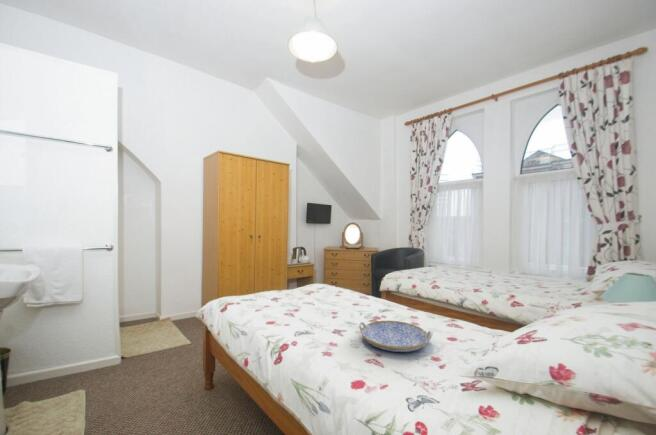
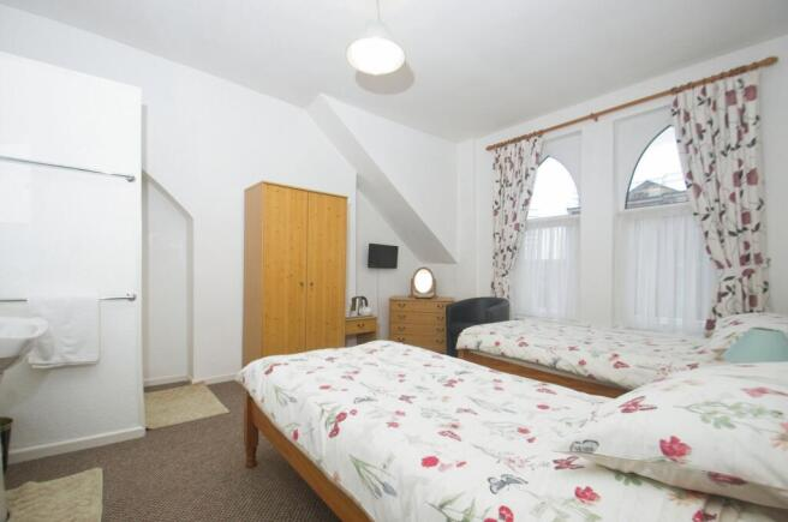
- serving tray [358,320,434,353]
